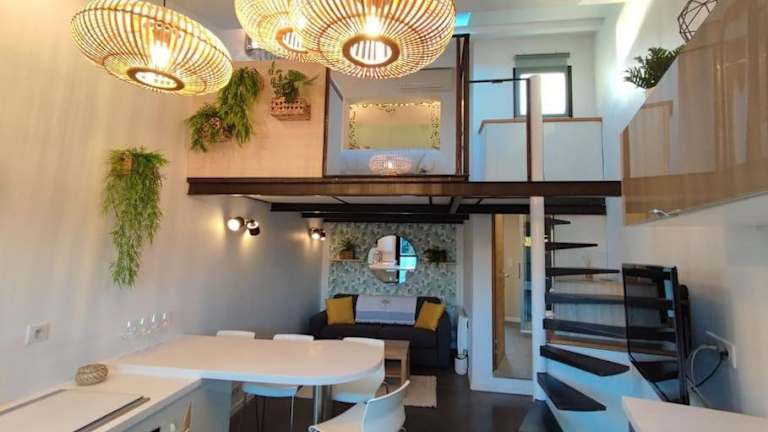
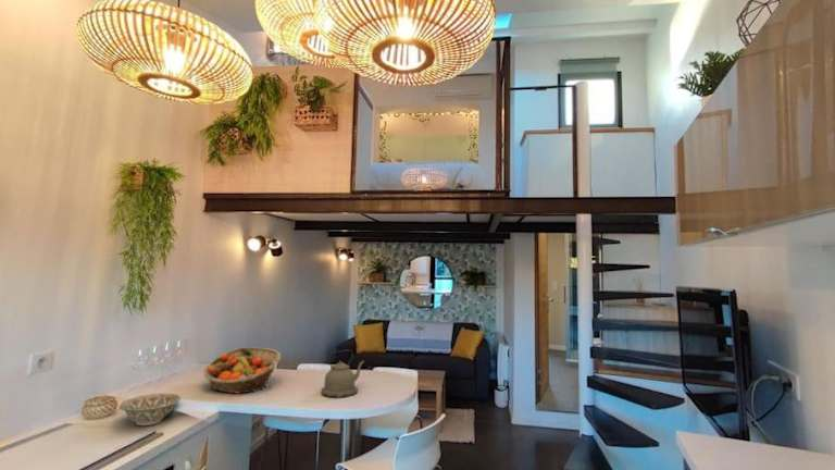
+ fruit basket [202,346,282,395]
+ kettle [320,349,365,398]
+ decorative bowl [117,392,182,426]
